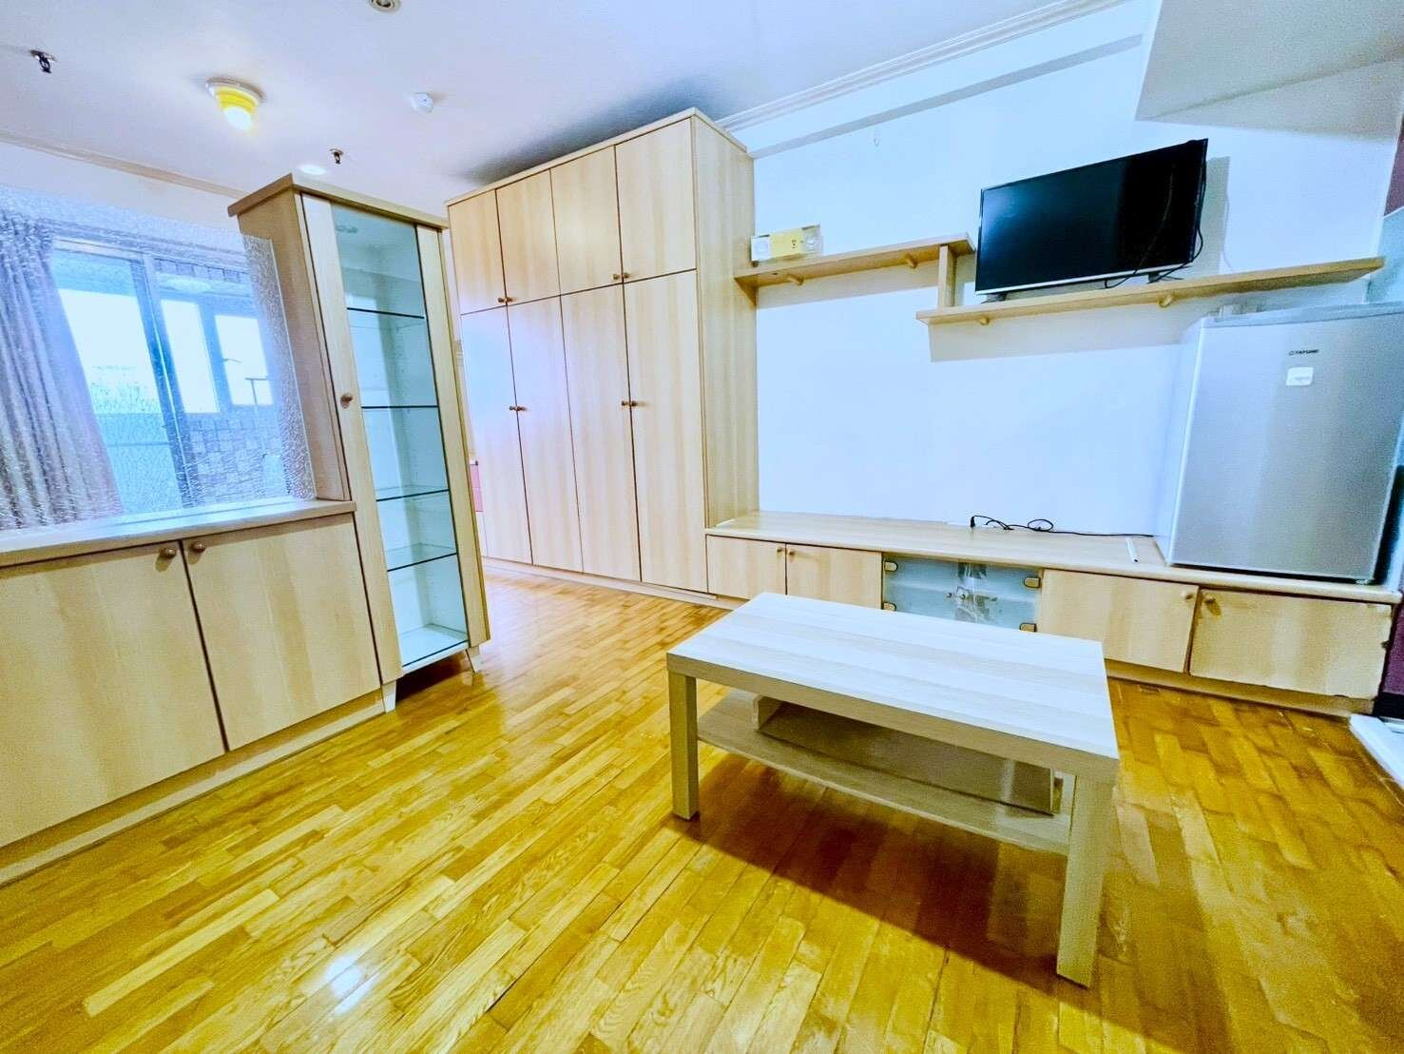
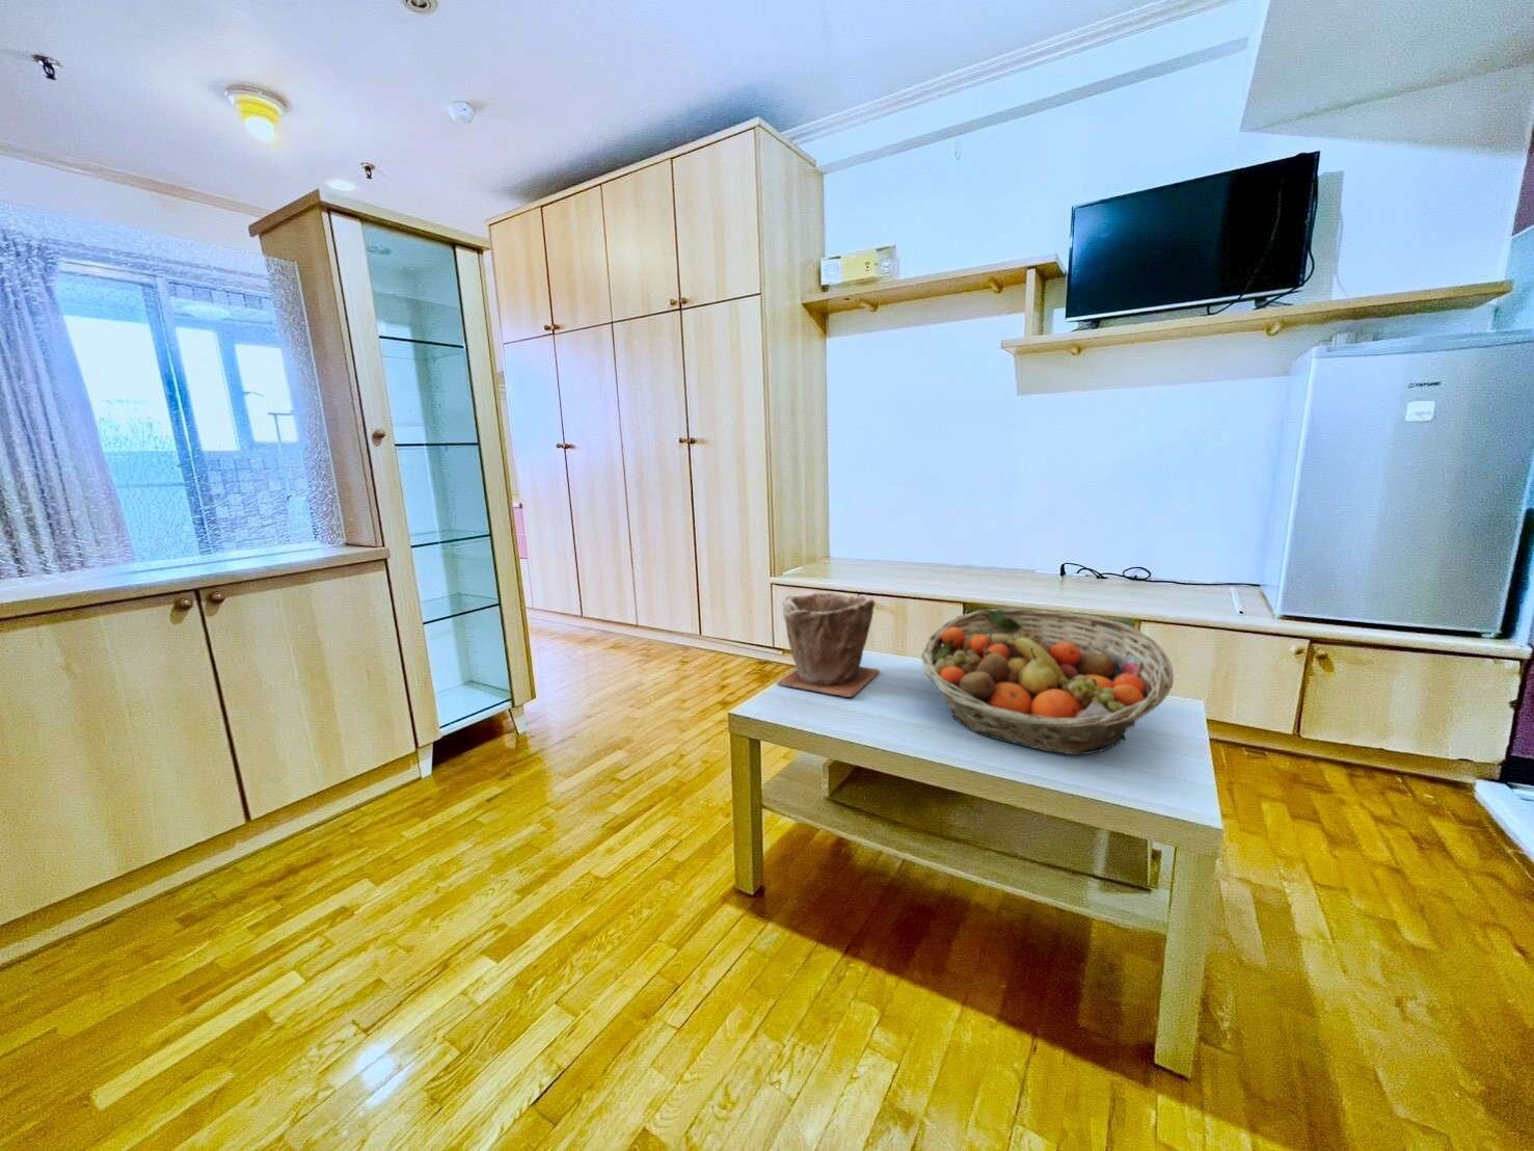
+ plant pot [776,592,881,698]
+ fruit basket [920,608,1175,756]
